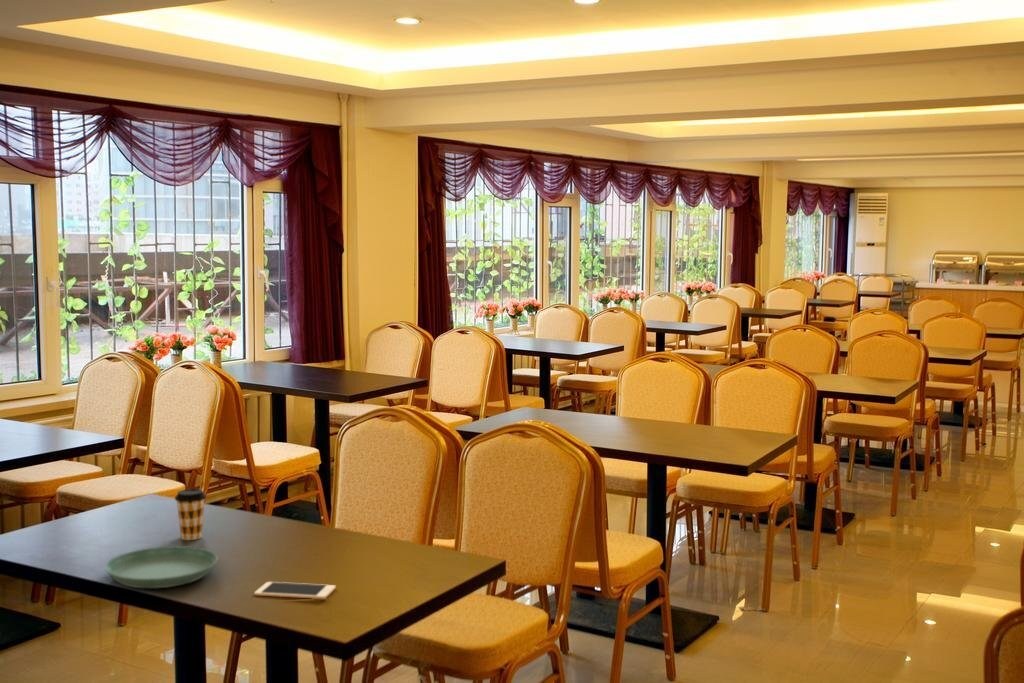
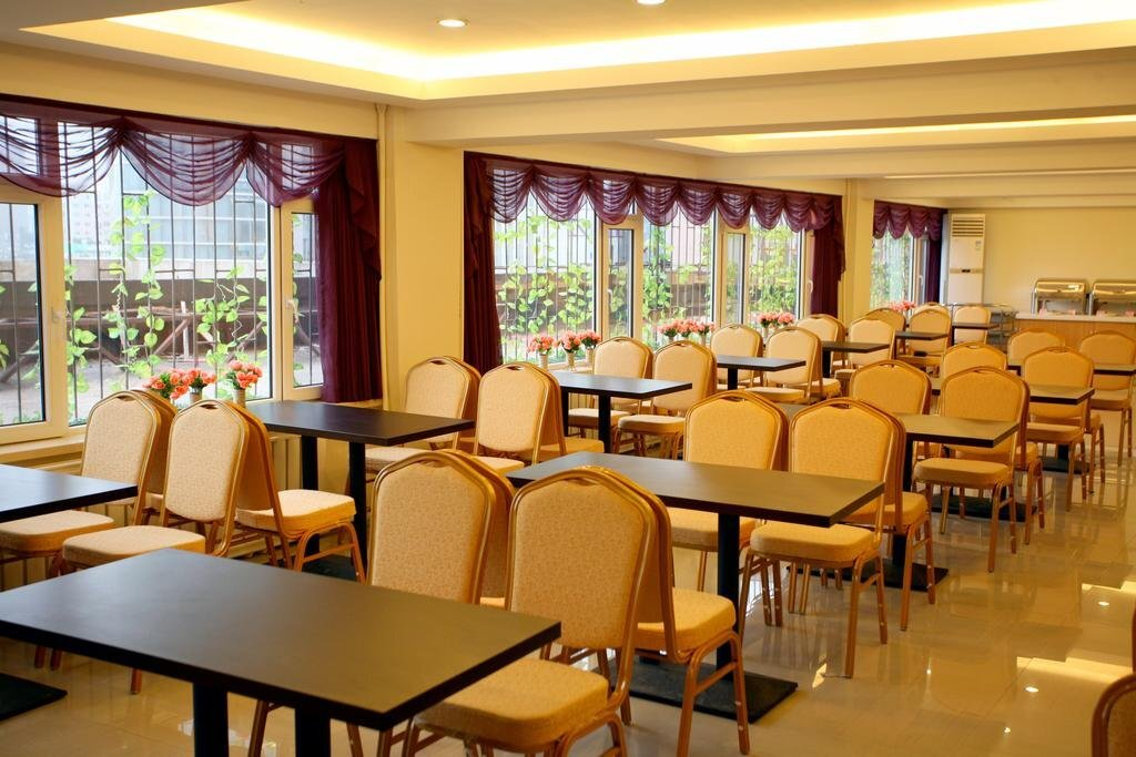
- cell phone [253,581,337,600]
- saucer [104,546,218,589]
- coffee cup [174,488,207,541]
